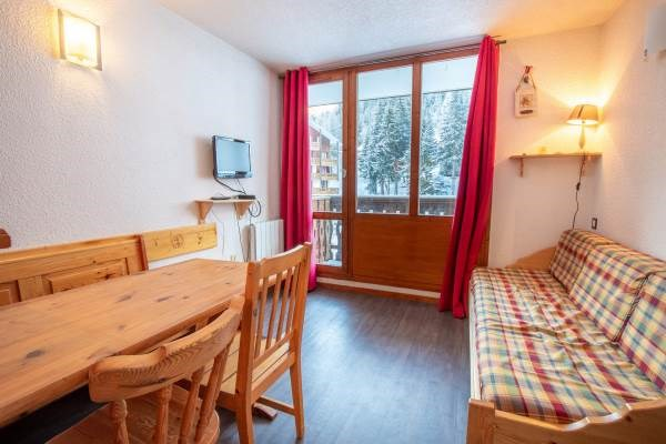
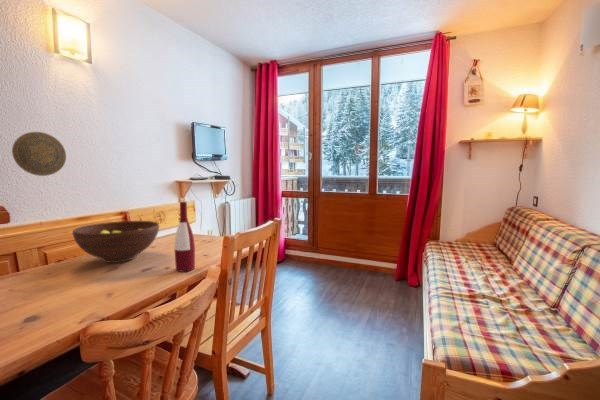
+ decorative plate [11,131,67,177]
+ alcohol [173,201,196,273]
+ fruit bowl [72,220,160,264]
